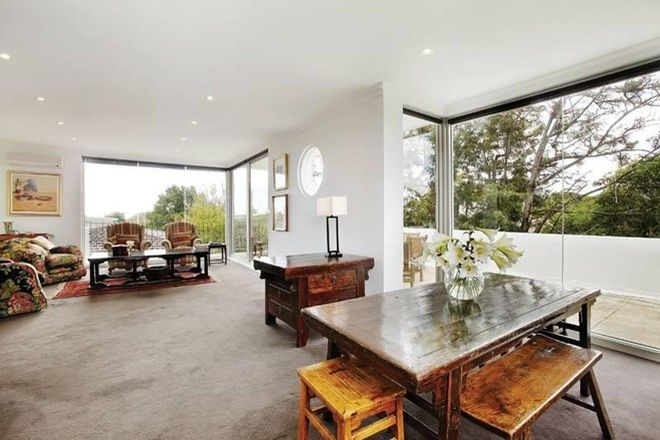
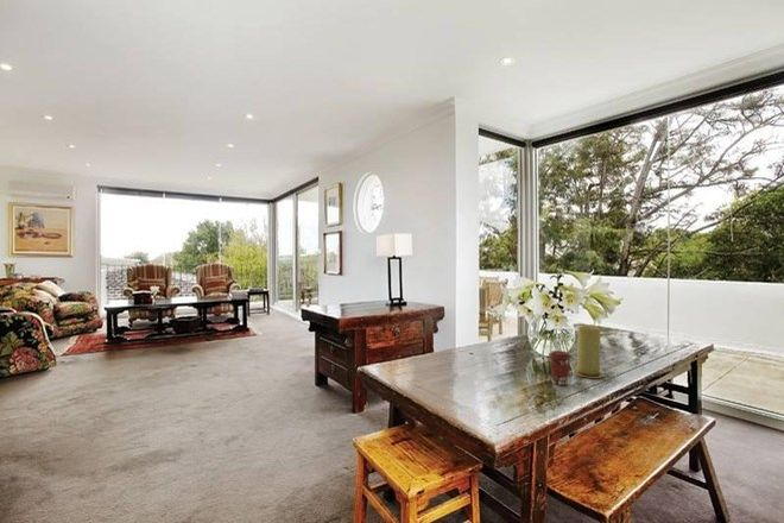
+ coffee cup [548,349,573,386]
+ candle [573,324,605,379]
